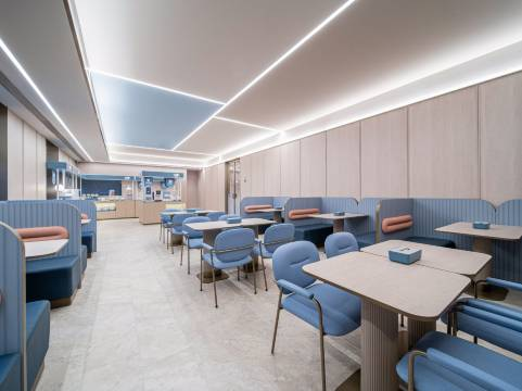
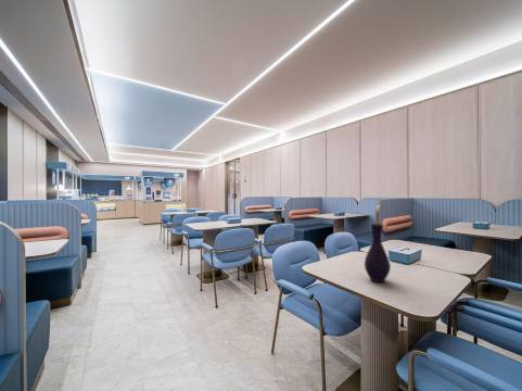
+ vase [364,223,392,283]
